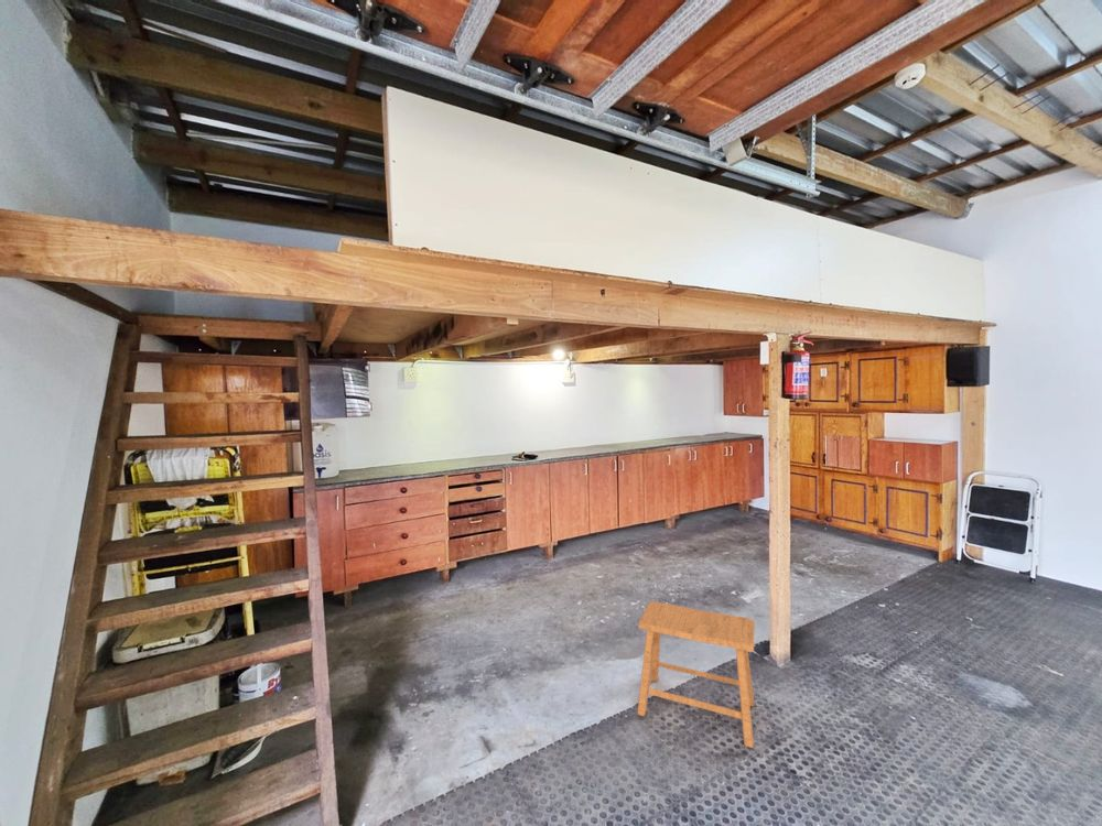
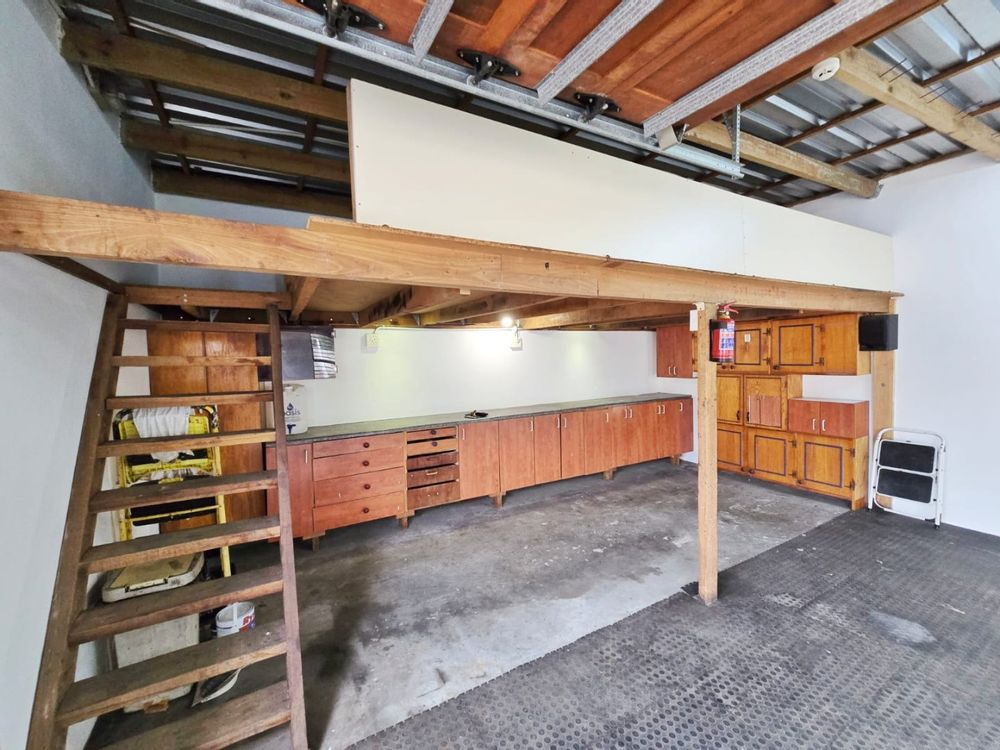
- stool [636,600,756,749]
